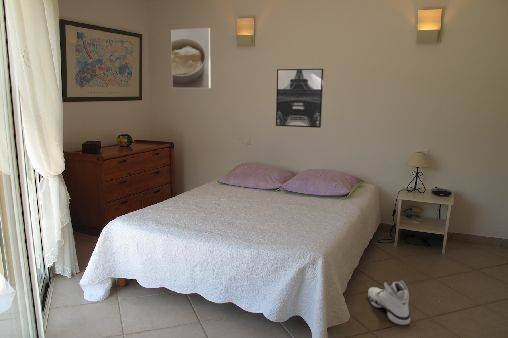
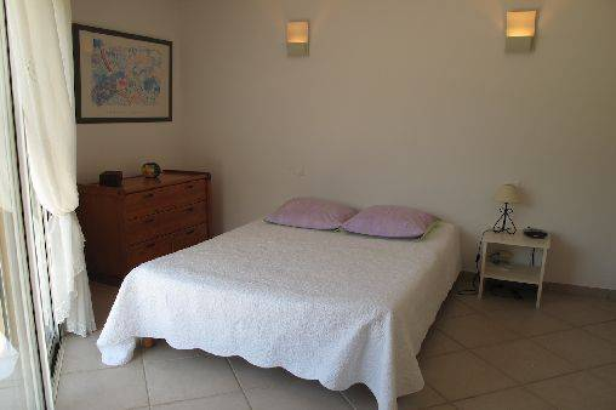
- sneaker [367,279,411,326]
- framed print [170,27,211,89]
- wall art [275,68,325,129]
